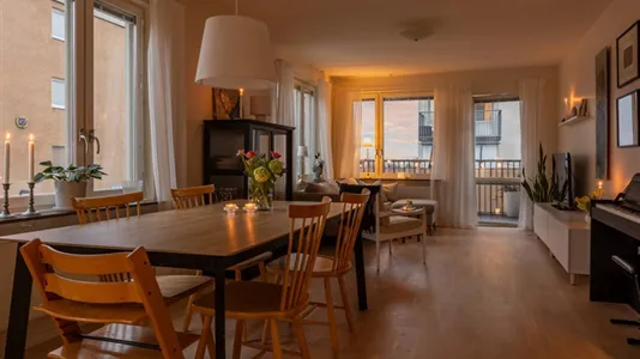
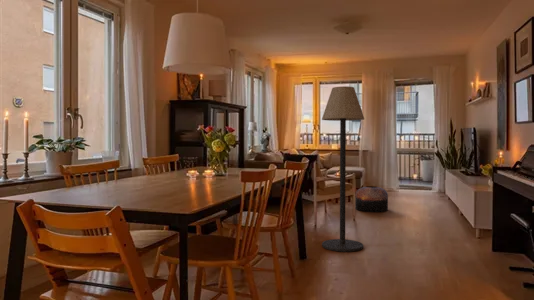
+ pouf [354,185,389,213]
+ floor lamp [321,85,365,253]
